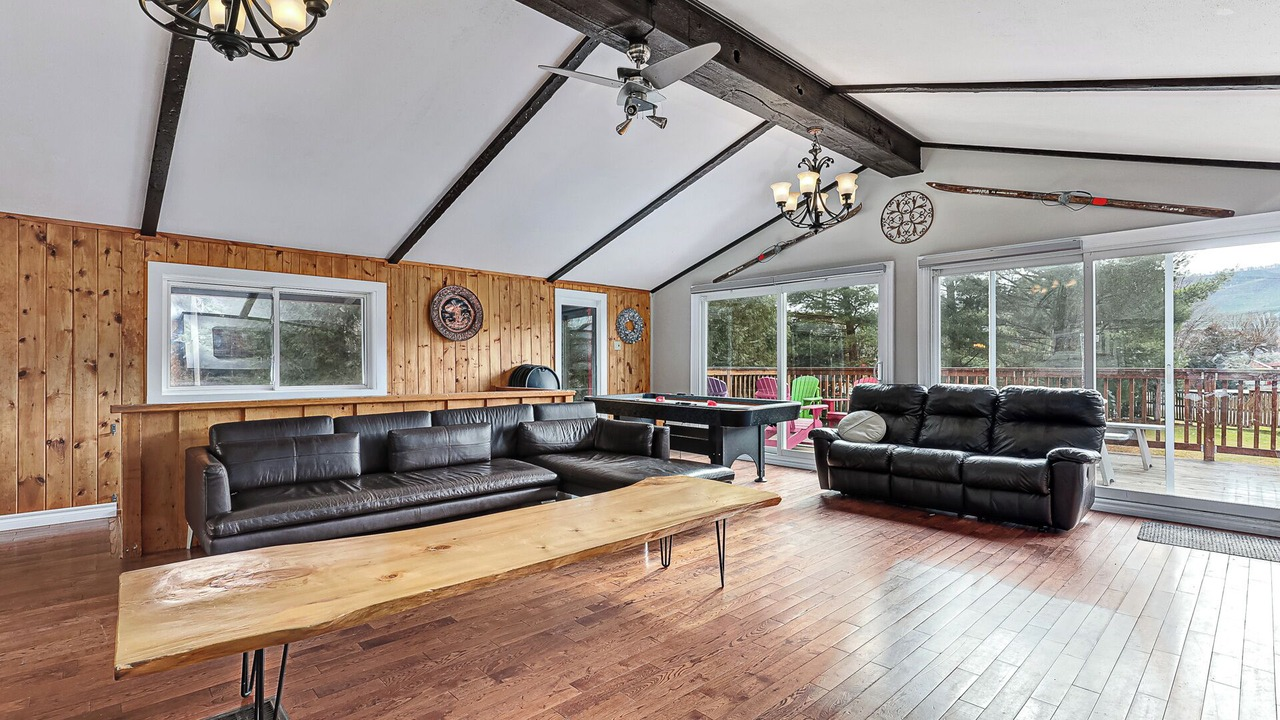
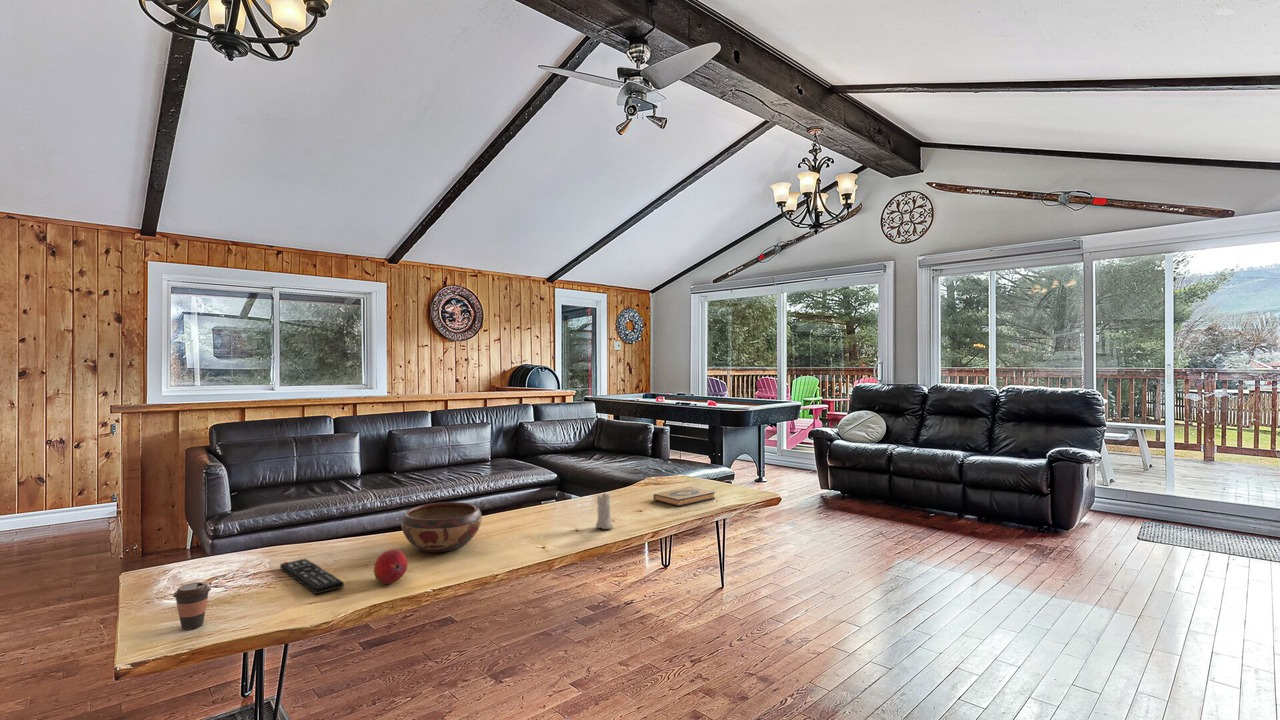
+ decorative bowl [400,501,483,553]
+ remote control [279,558,345,595]
+ coffee cup [172,581,212,630]
+ fruit [373,549,408,585]
+ candle [595,491,614,530]
+ hardback book [652,486,716,507]
